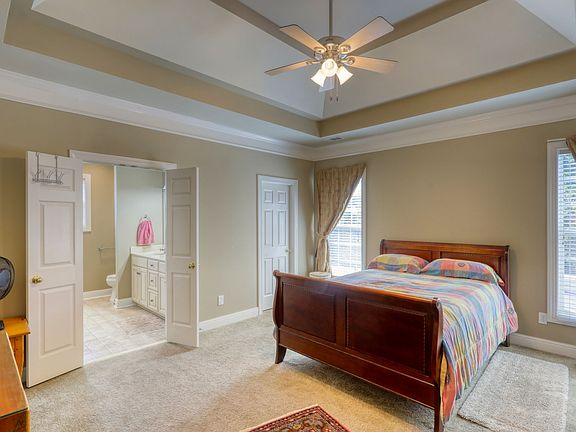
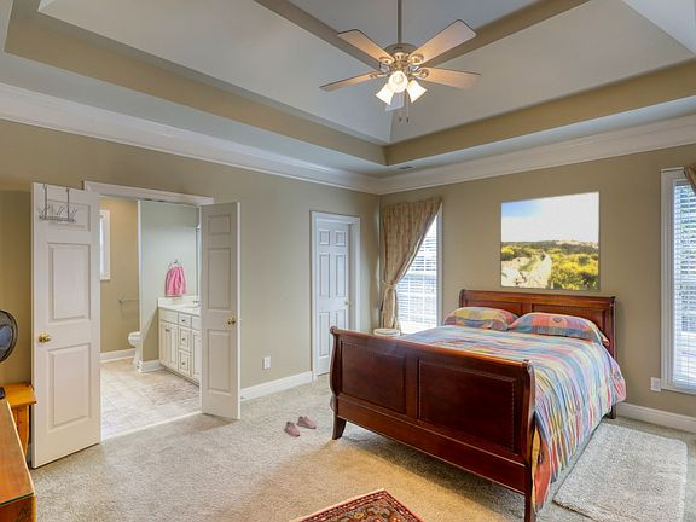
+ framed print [499,190,602,294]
+ shoe [284,414,318,437]
